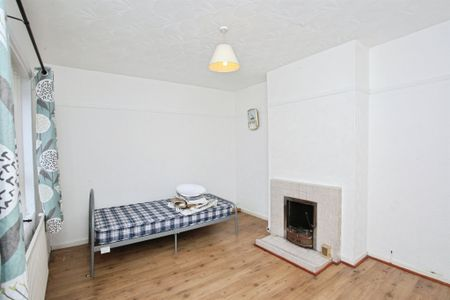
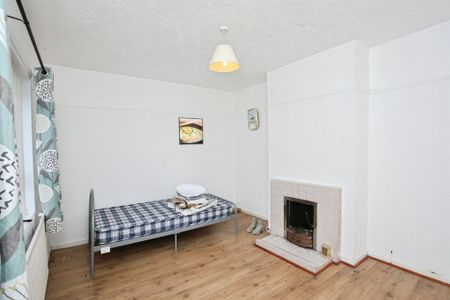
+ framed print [178,116,204,146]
+ boots [246,216,265,235]
